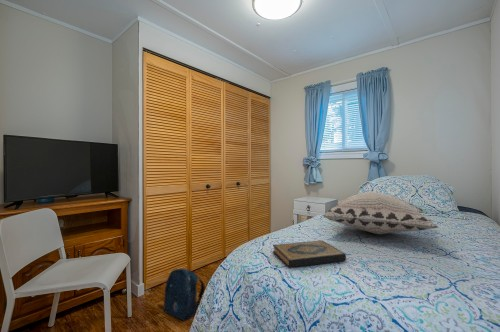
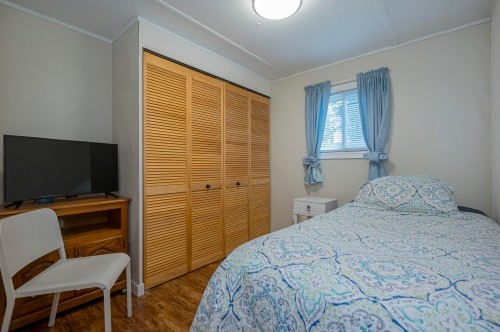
- decorative pillow [321,191,439,235]
- hardback book [272,239,347,268]
- backpack [163,268,206,322]
